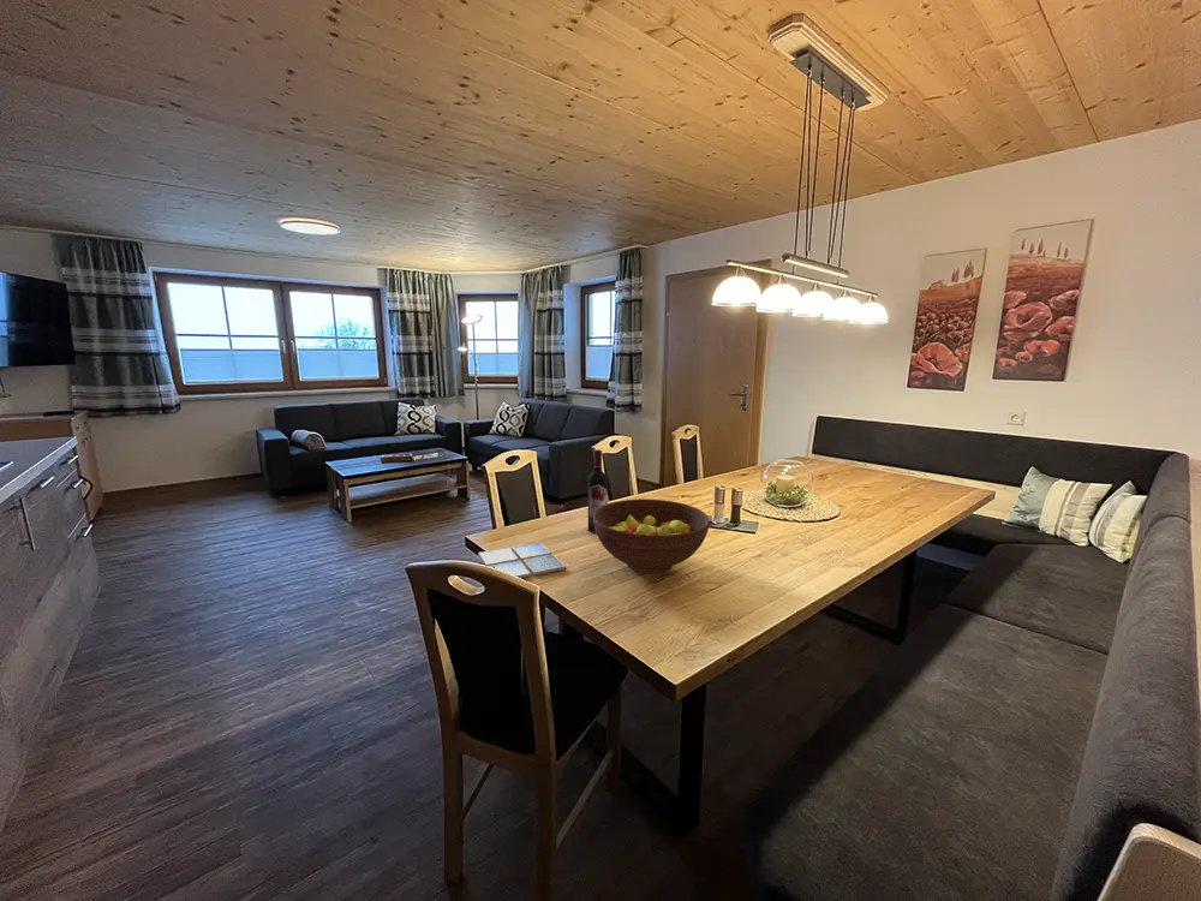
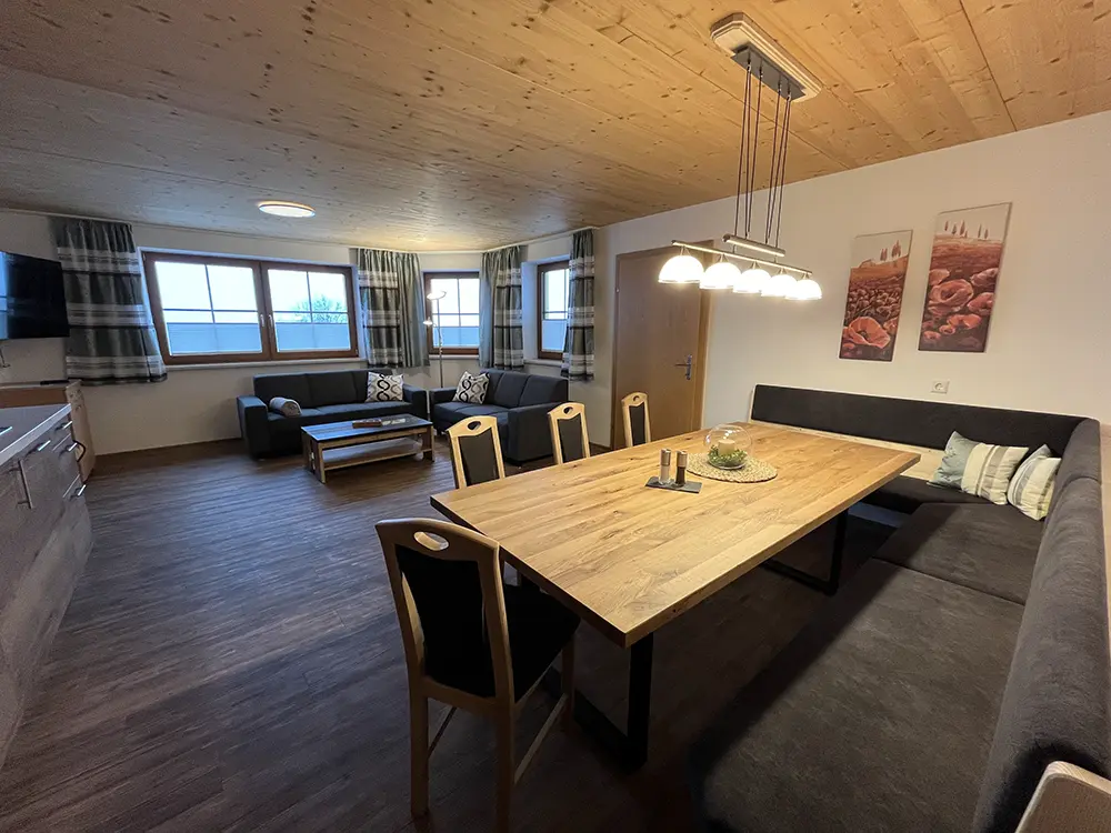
- drink coaster [477,541,567,579]
- wine bottle [587,448,609,533]
- fruit bowl [593,499,711,574]
